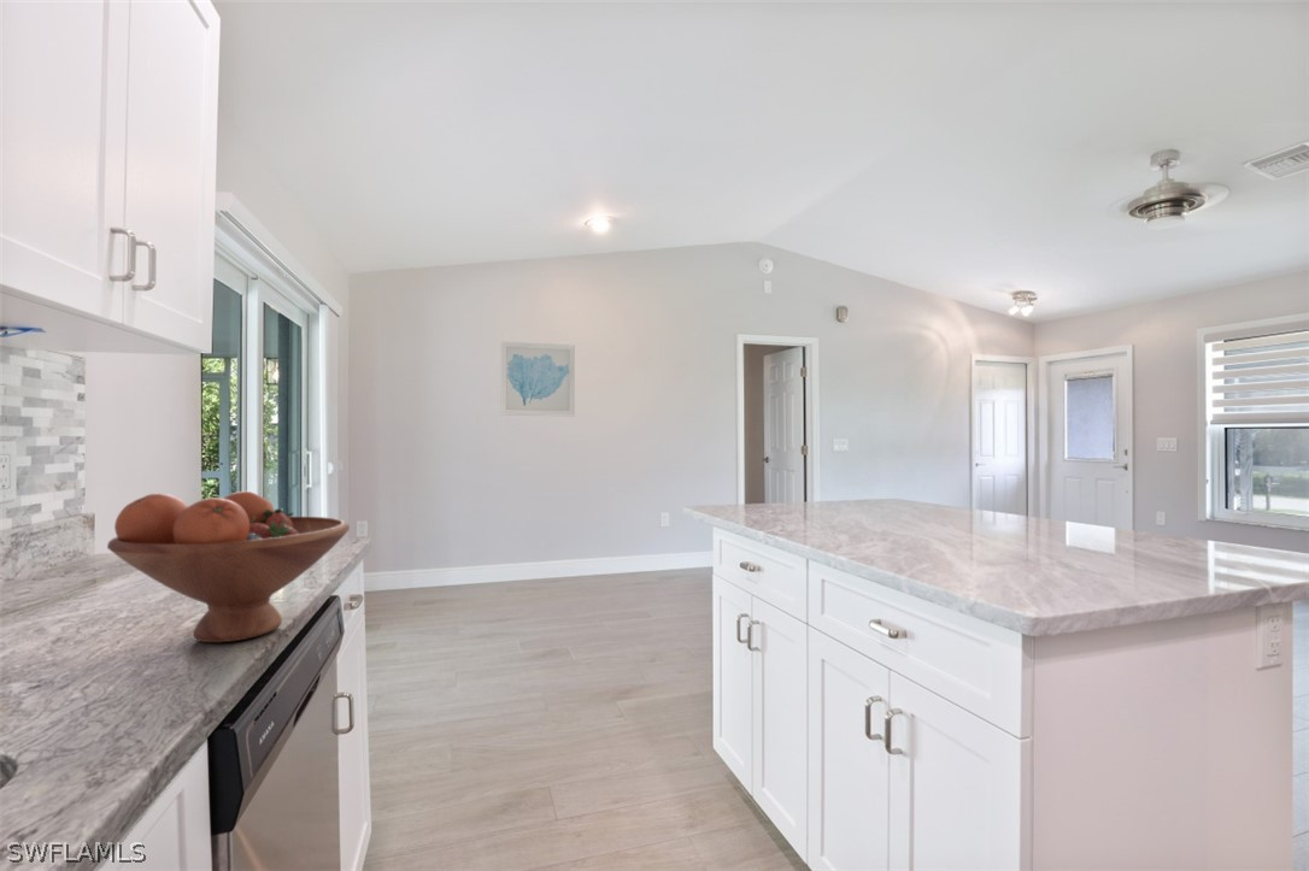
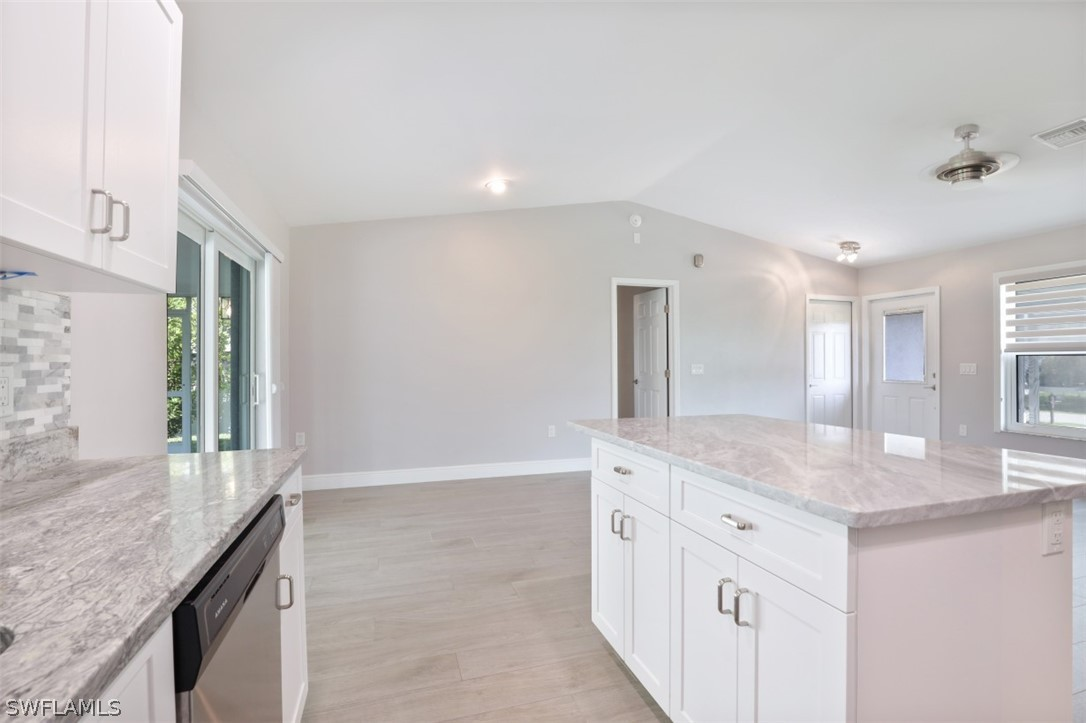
- wall art [499,341,576,418]
- fruit bowl [106,490,351,643]
